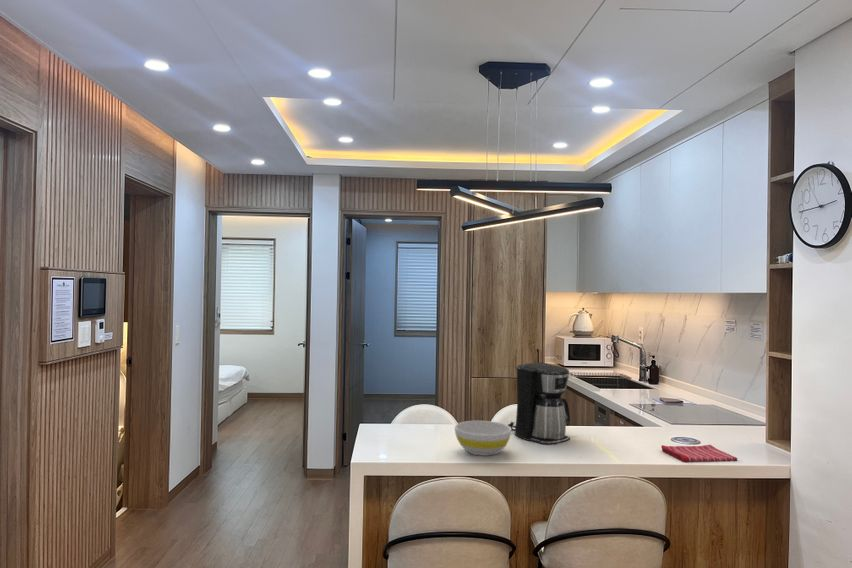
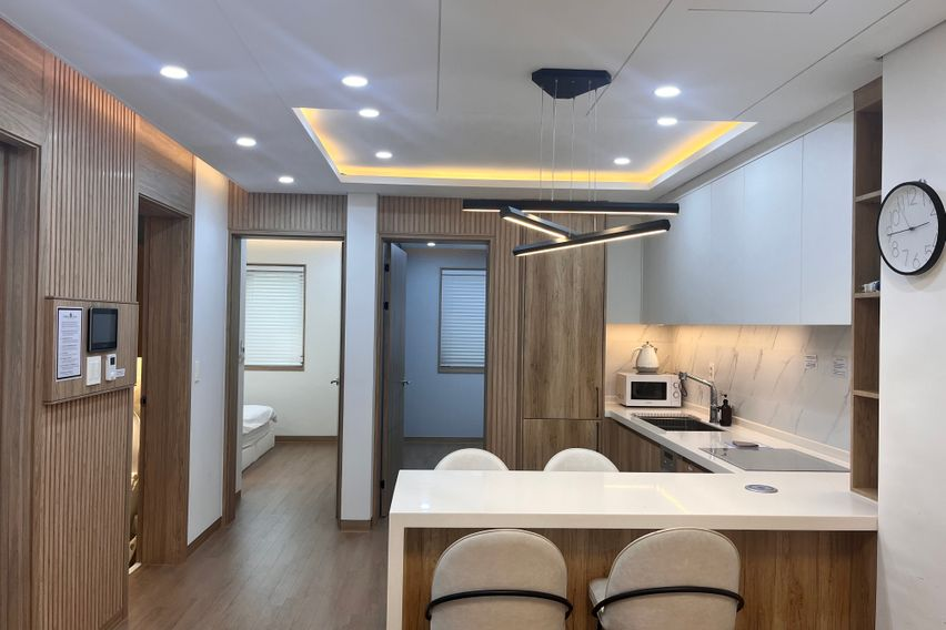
- bowl [454,420,512,457]
- coffee maker [507,362,571,445]
- dish towel [660,444,738,463]
